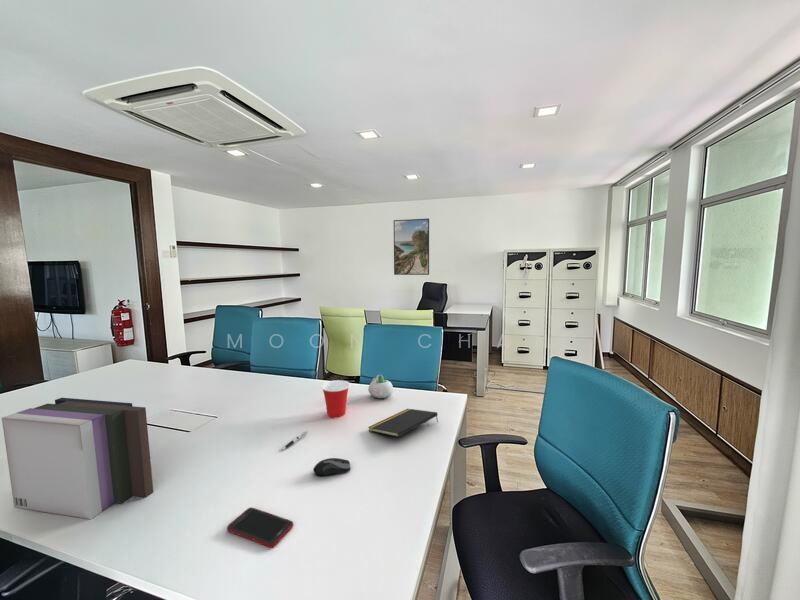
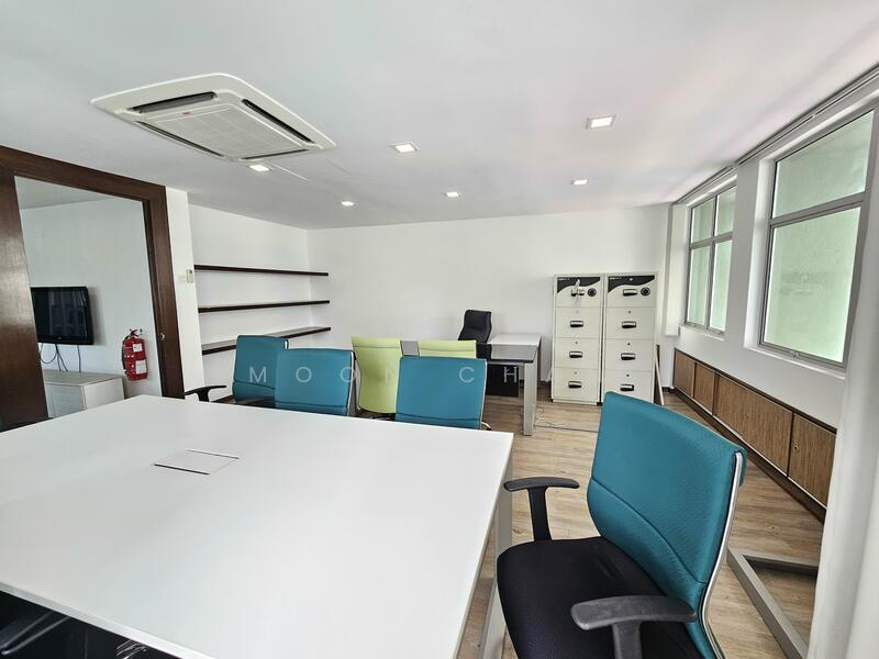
- cup [320,379,351,419]
- computer mouse [312,457,351,478]
- pen [281,429,309,451]
- books [1,397,154,520]
- cell phone [226,506,294,549]
- notepad [367,408,439,438]
- succulent planter [367,374,394,399]
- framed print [393,217,430,276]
